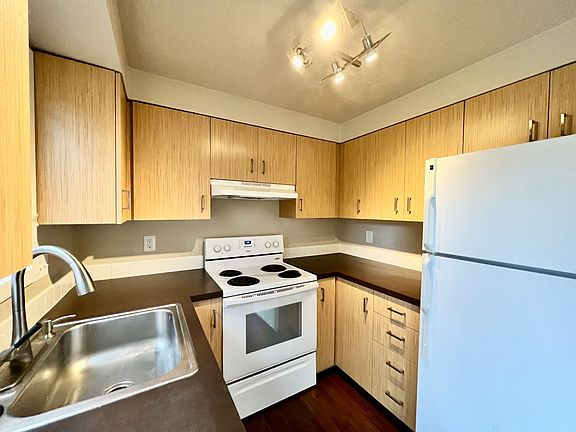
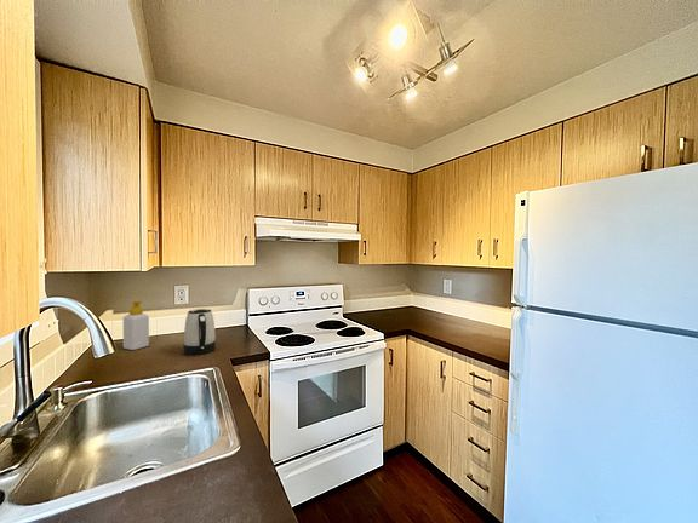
+ soap bottle [122,300,150,351]
+ kettle [183,308,217,356]
